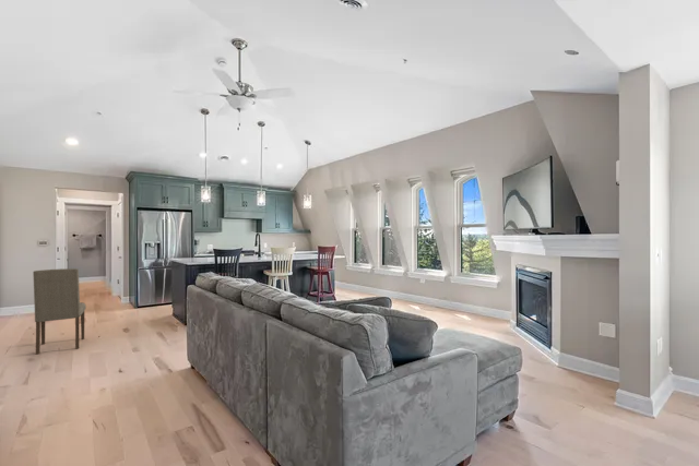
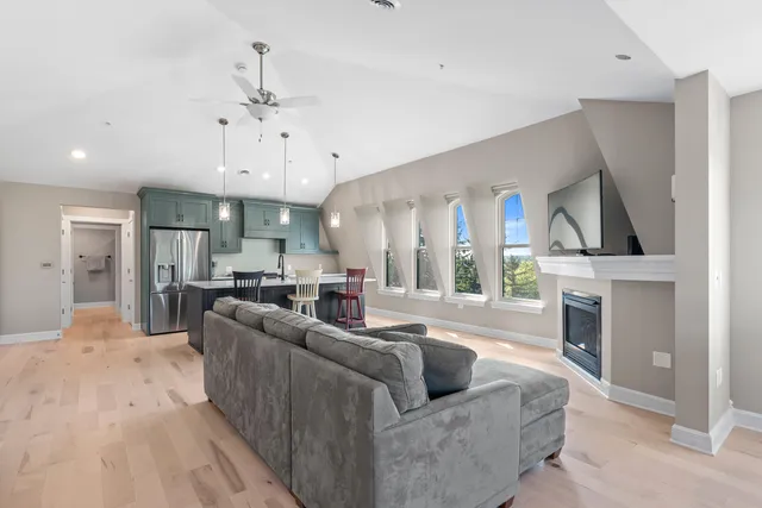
- dining chair [32,267,87,356]
